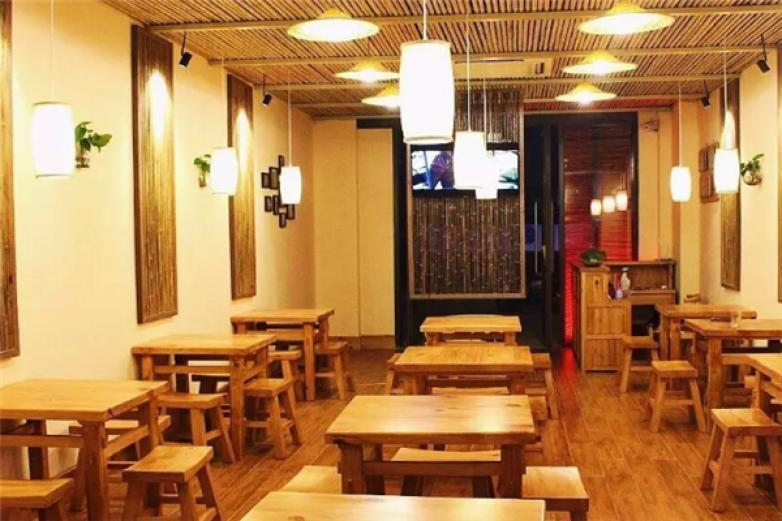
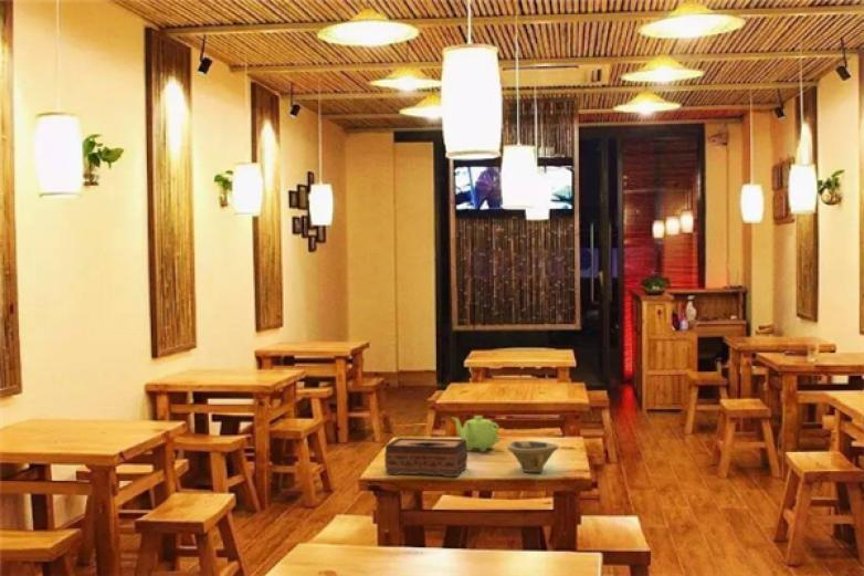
+ bowl [506,440,560,473]
+ teapot [450,415,501,453]
+ tissue box [383,437,468,478]
